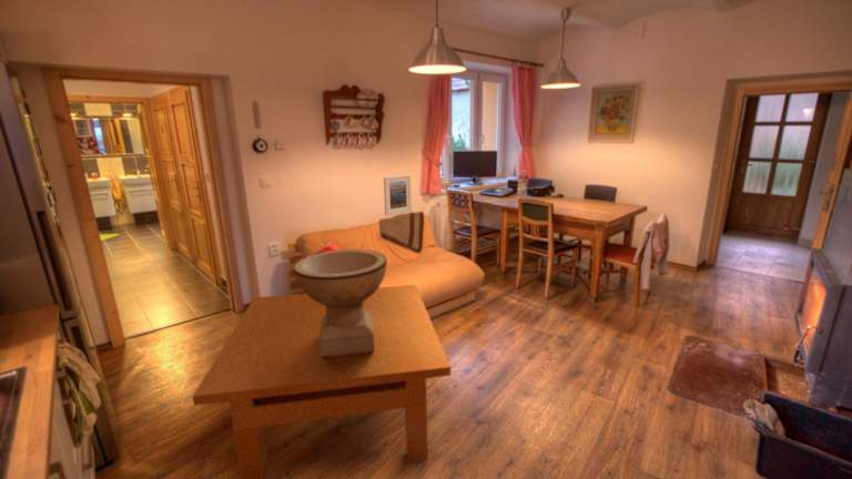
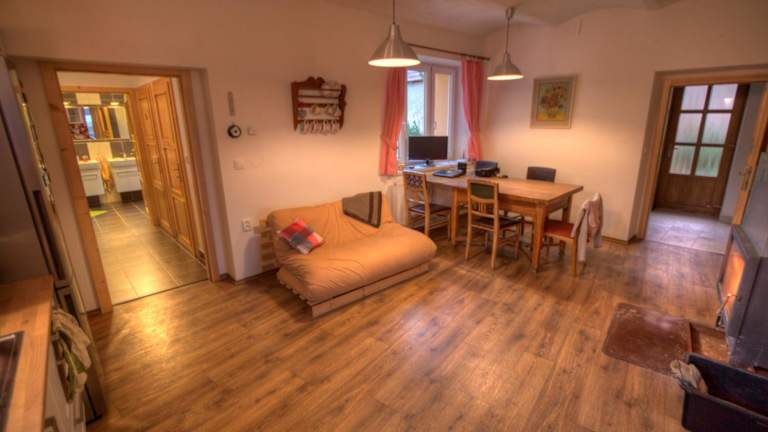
- decorative bowl [293,248,388,357]
- table [191,284,452,479]
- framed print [383,174,413,217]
